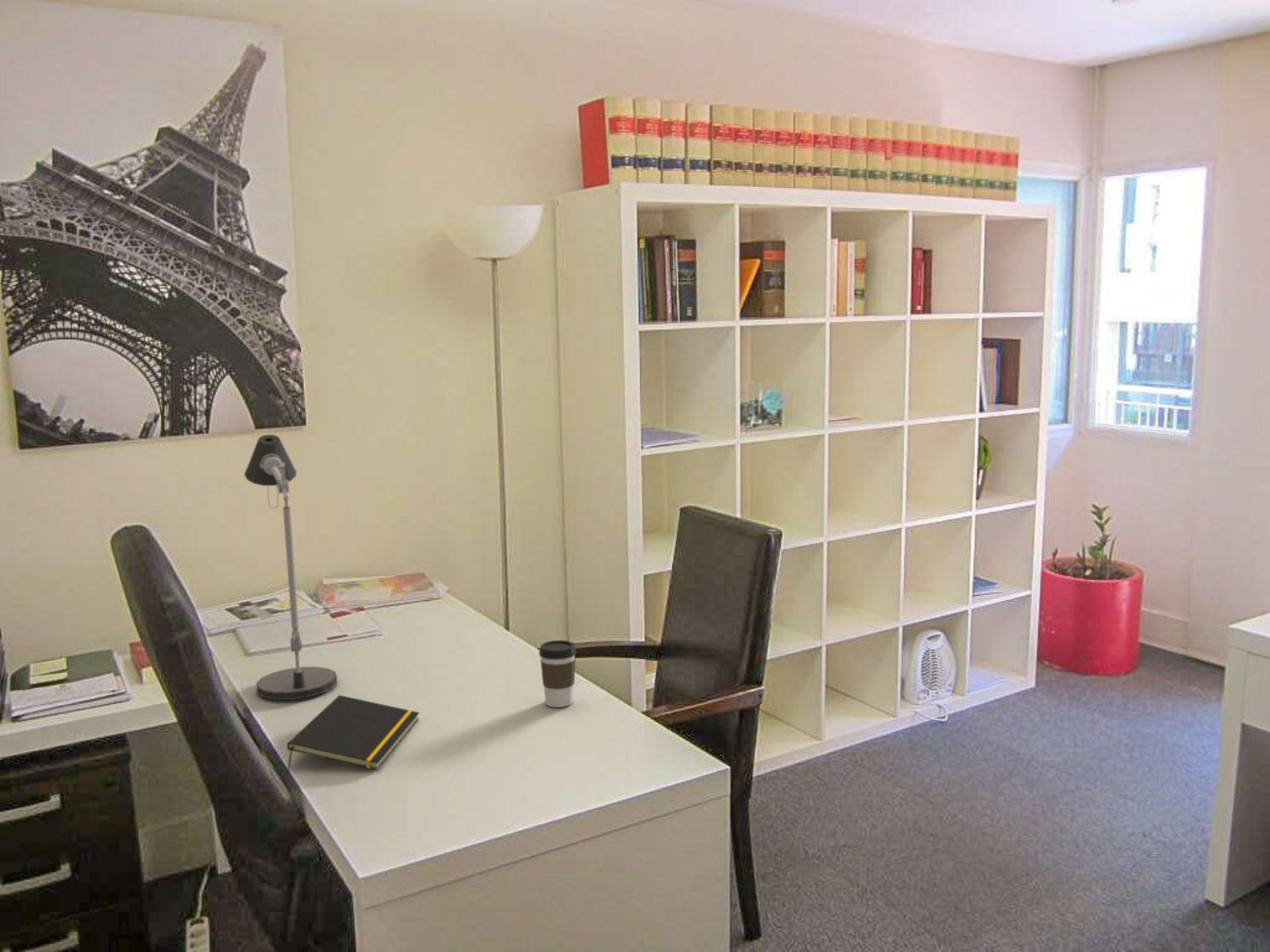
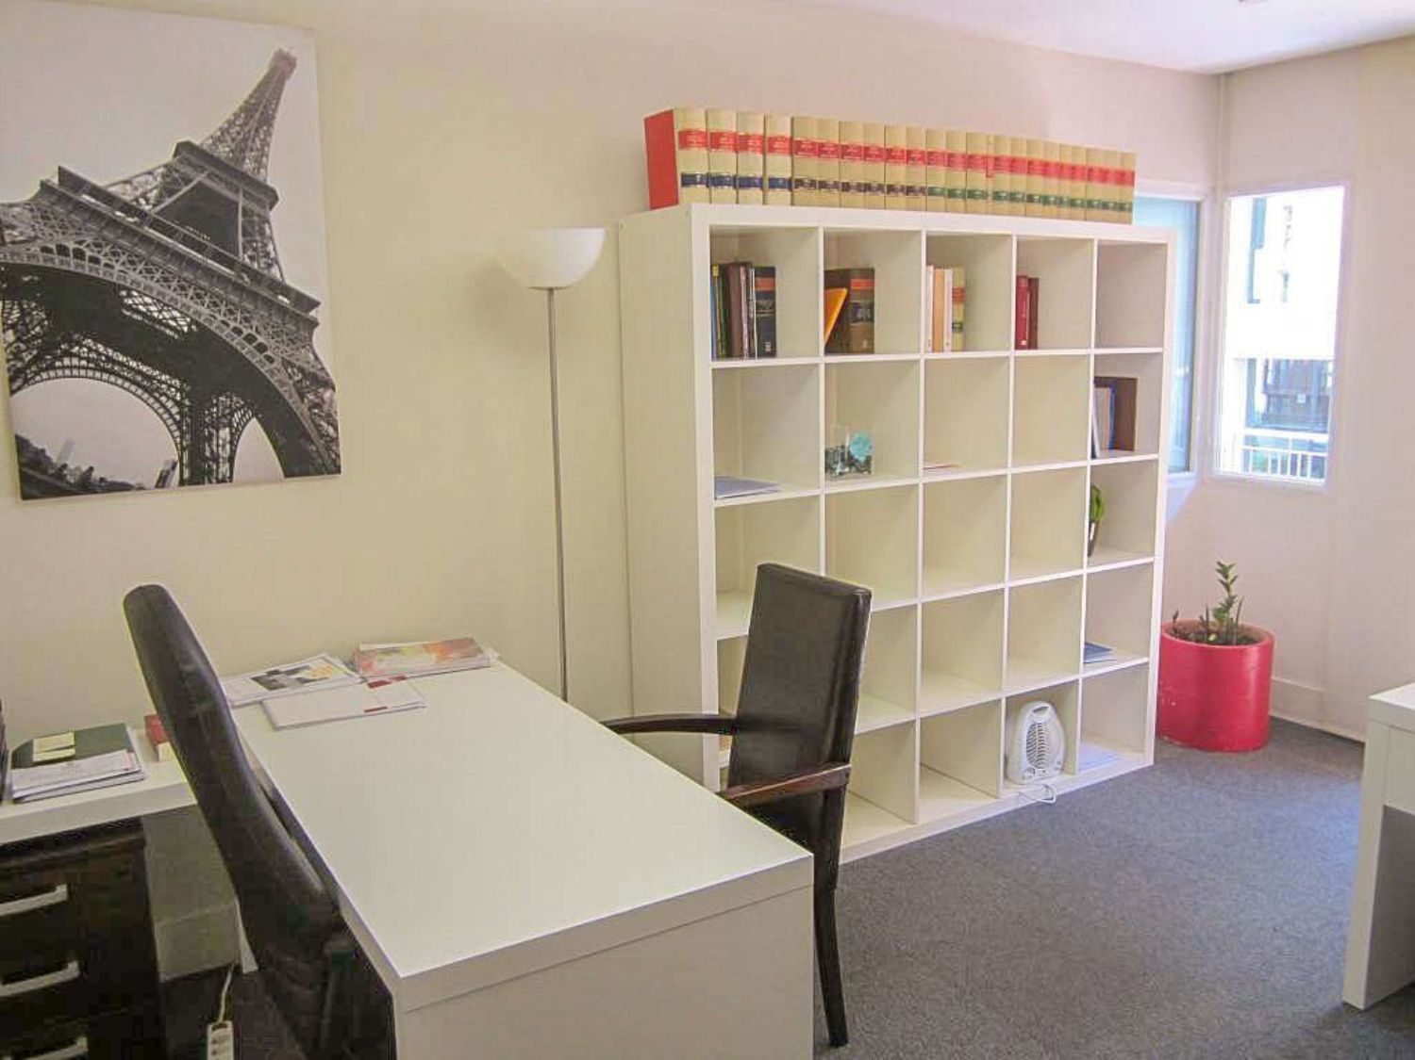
- coffee cup [538,639,577,708]
- desk lamp [243,434,338,701]
- notepad [286,694,420,771]
